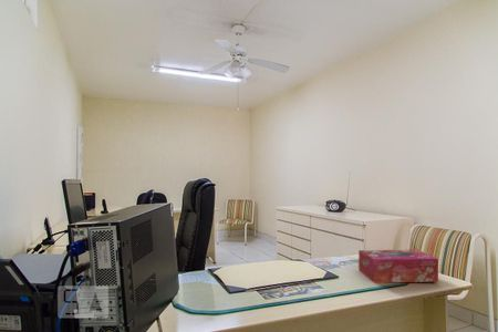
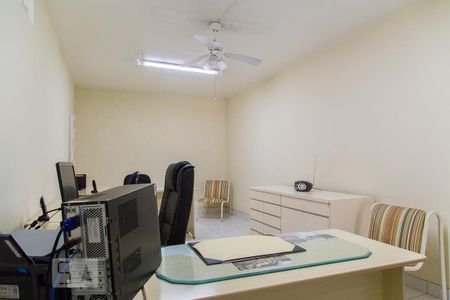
- tissue box [357,249,439,283]
